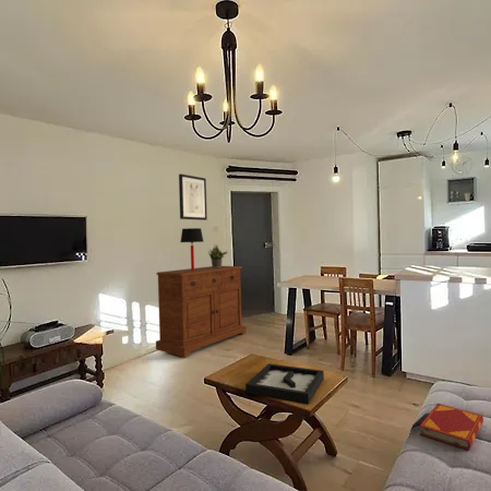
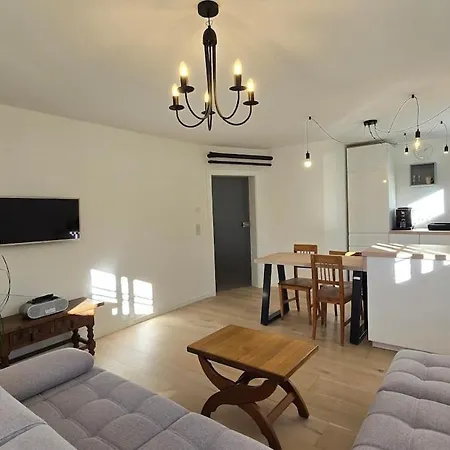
- potted plant [207,244,228,267]
- decorative tray [244,362,325,405]
- hardback book [419,403,484,452]
- wall art [178,172,208,221]
- table lamp [179,227,204,271]
- sideboard [155,265,248,358]
